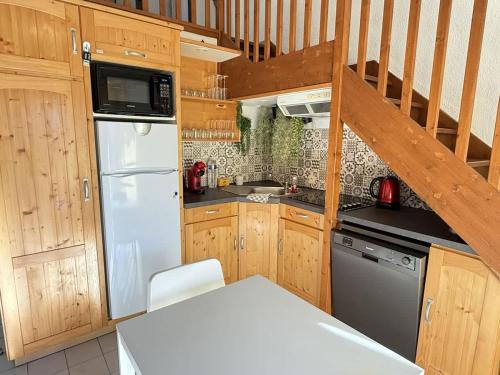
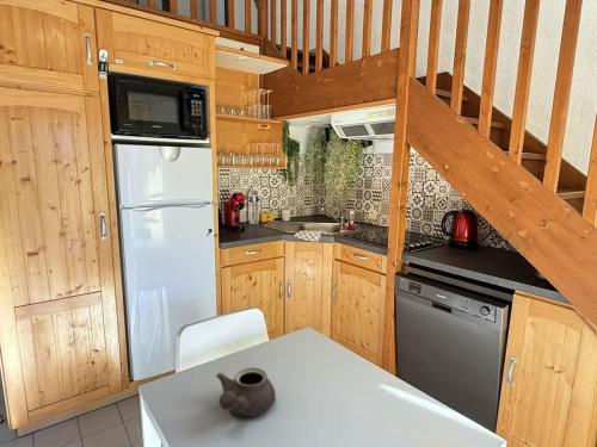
+ teapot [215,367,277,417]
